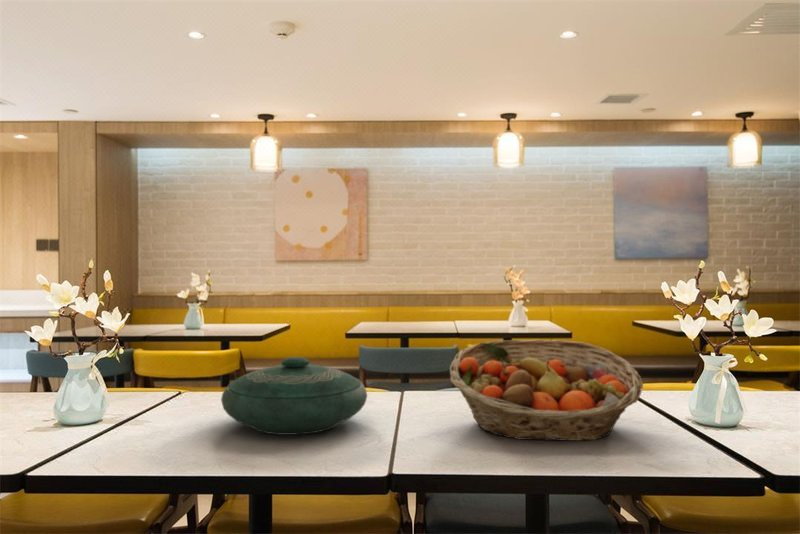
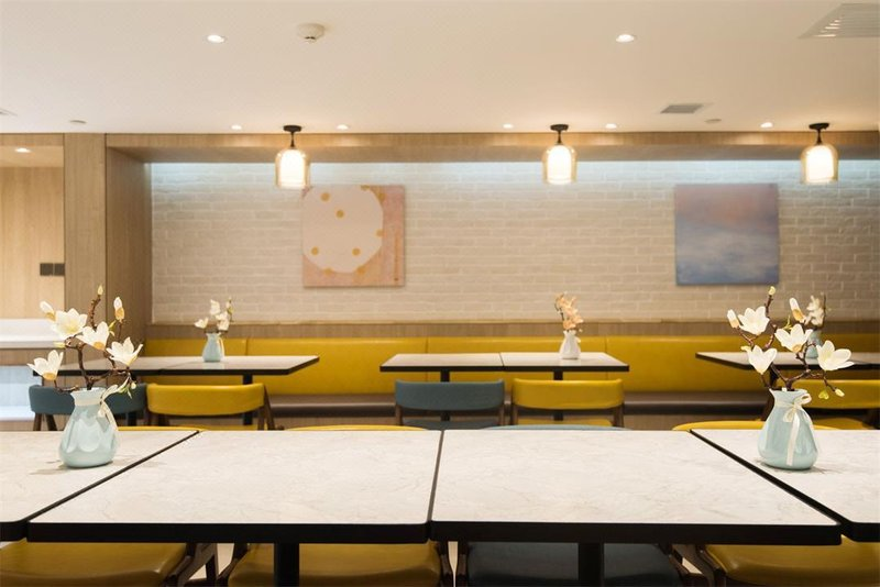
- decorative bowl [220,356,368,436]
- fruit basket [449,339,644,442]
